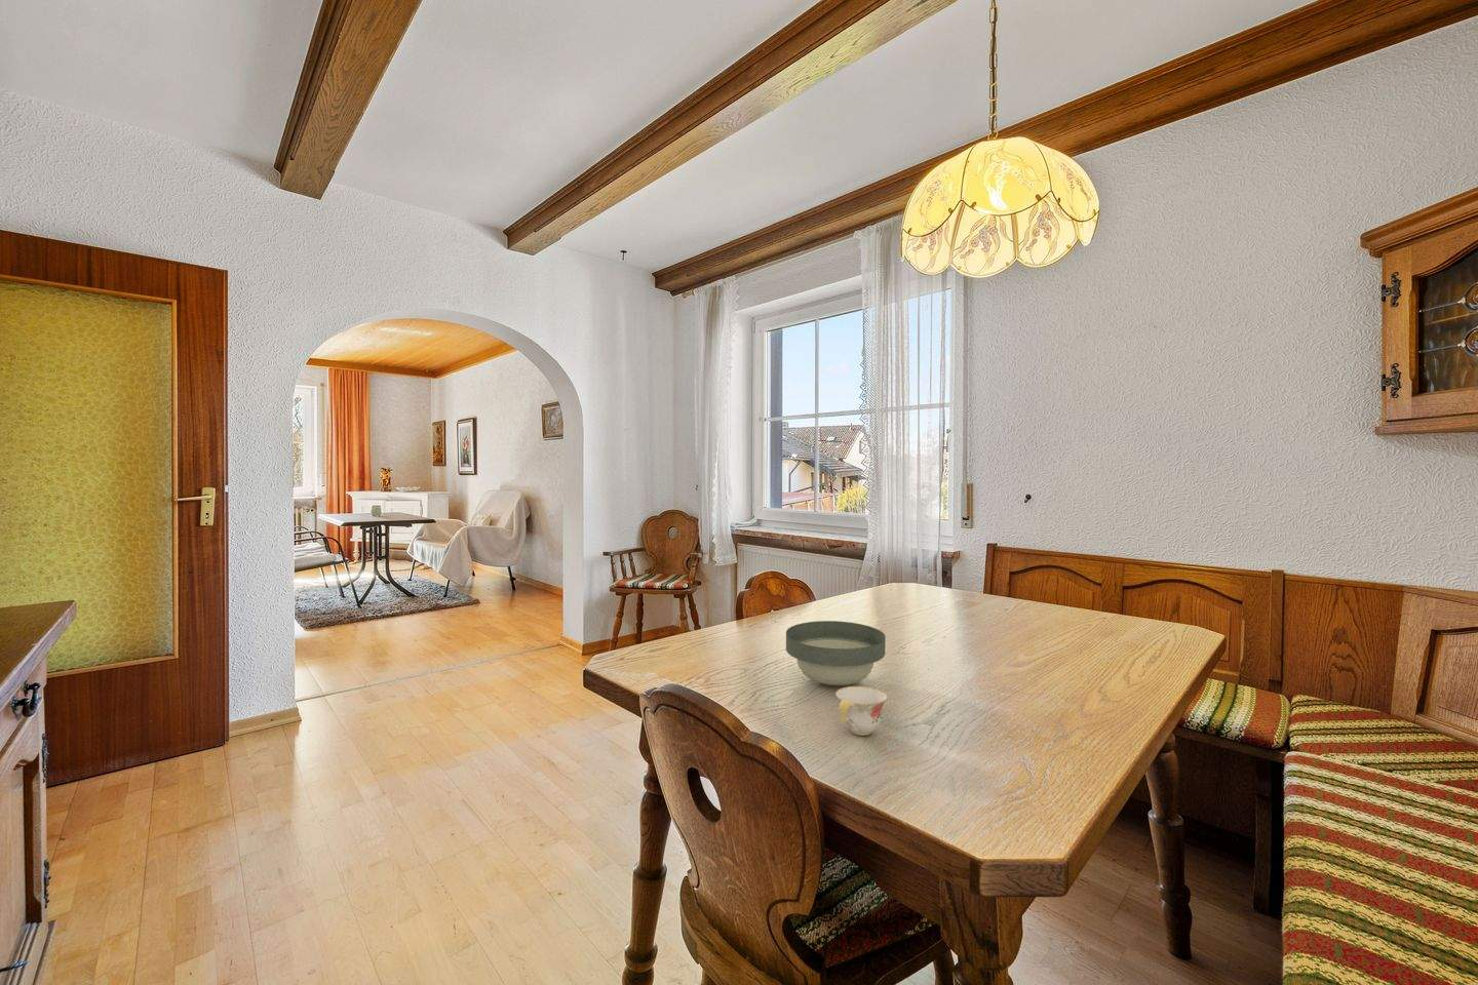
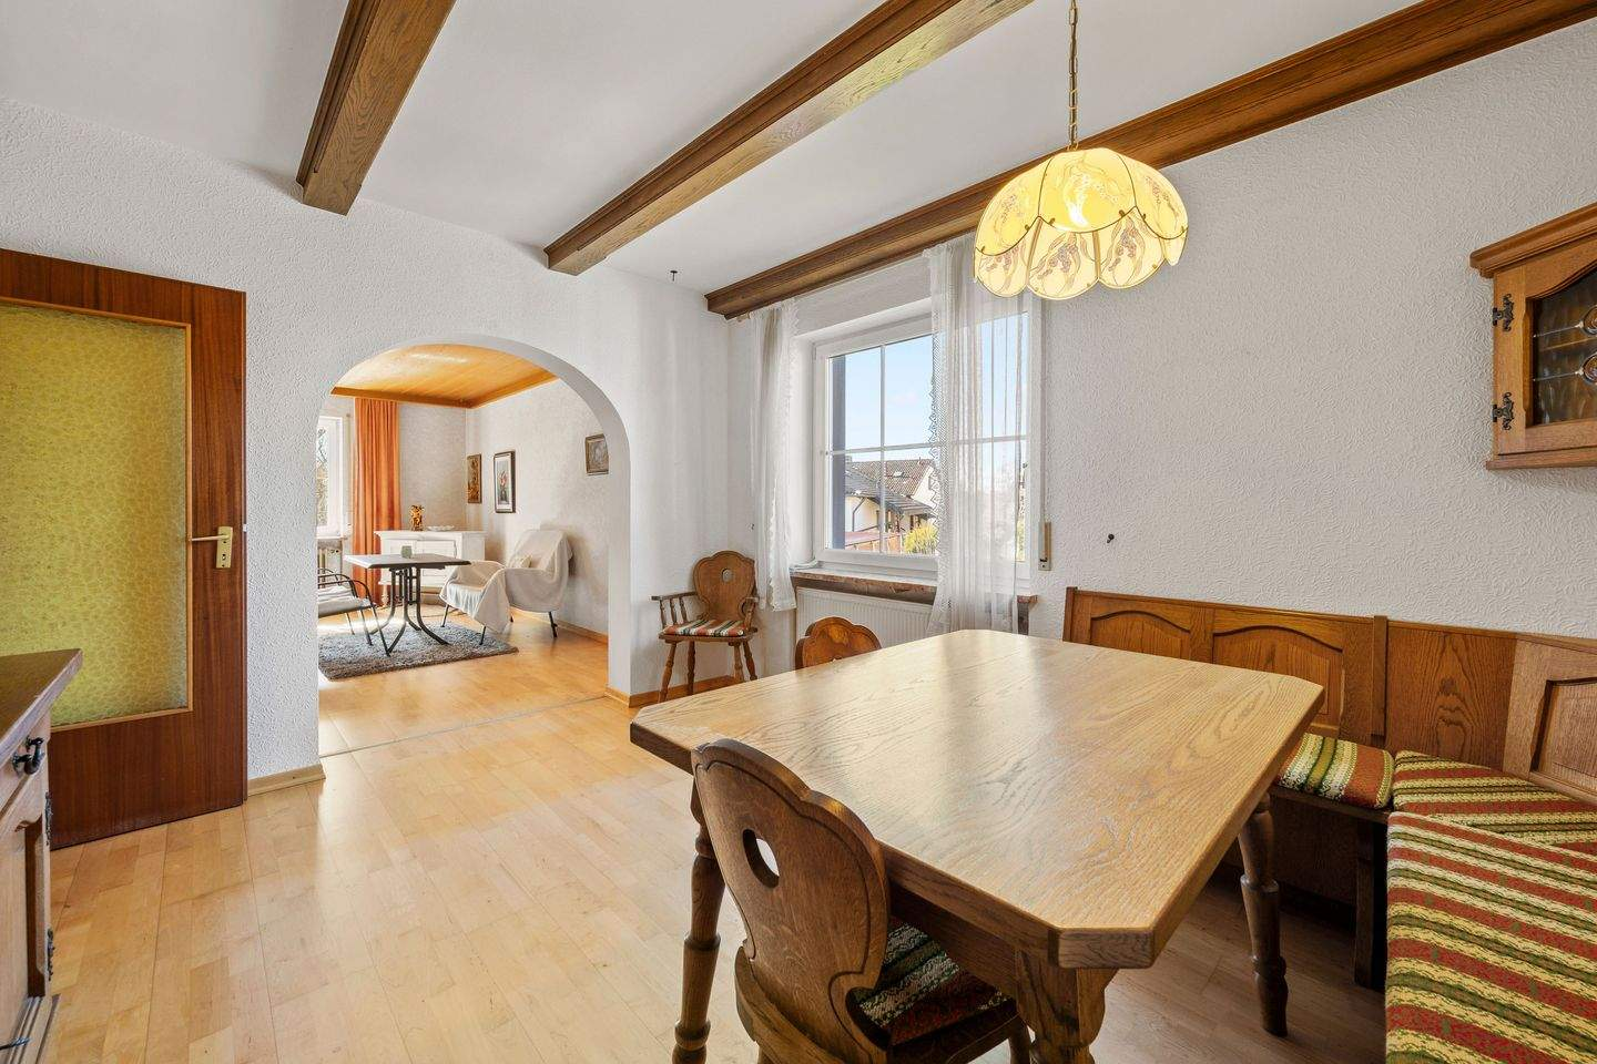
- bowl [785,620,886,686]
- teacup [835,685,889,737]
